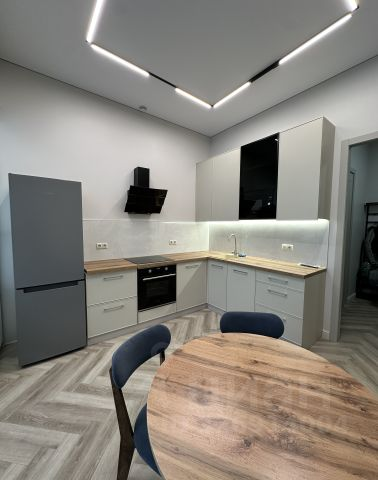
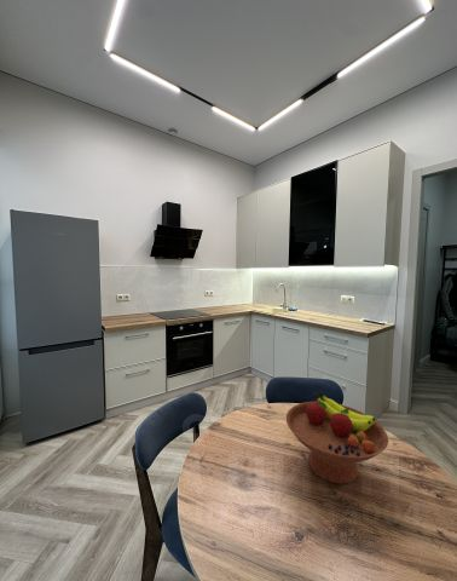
+ fruit bowl [285,390,389,485]
